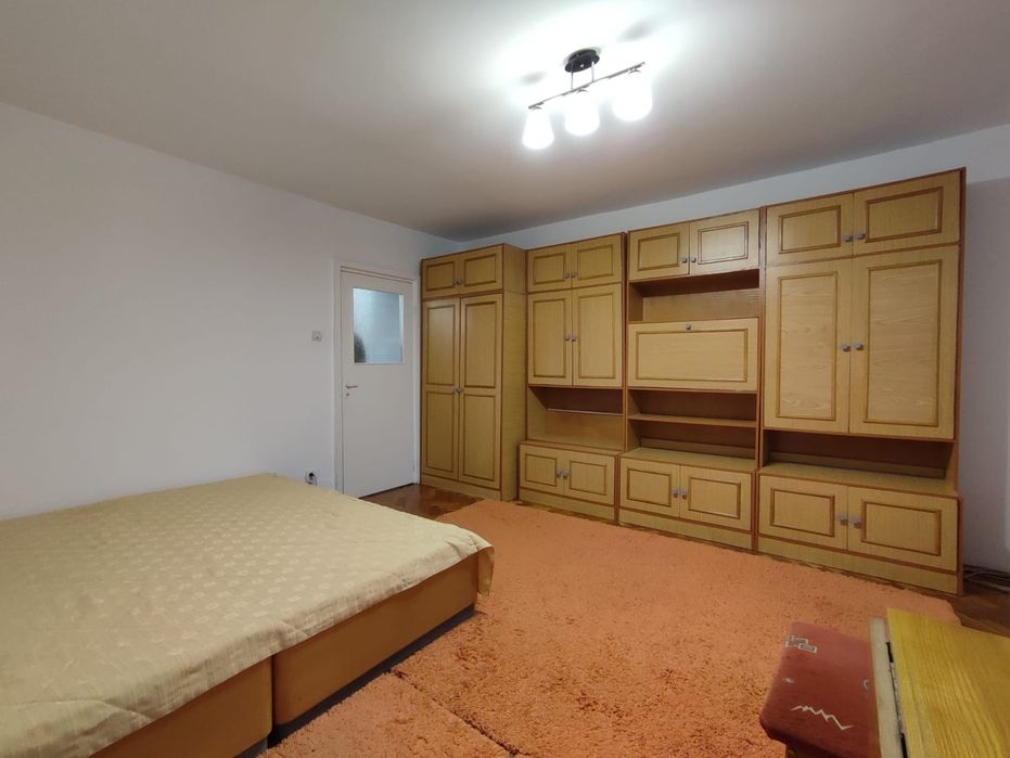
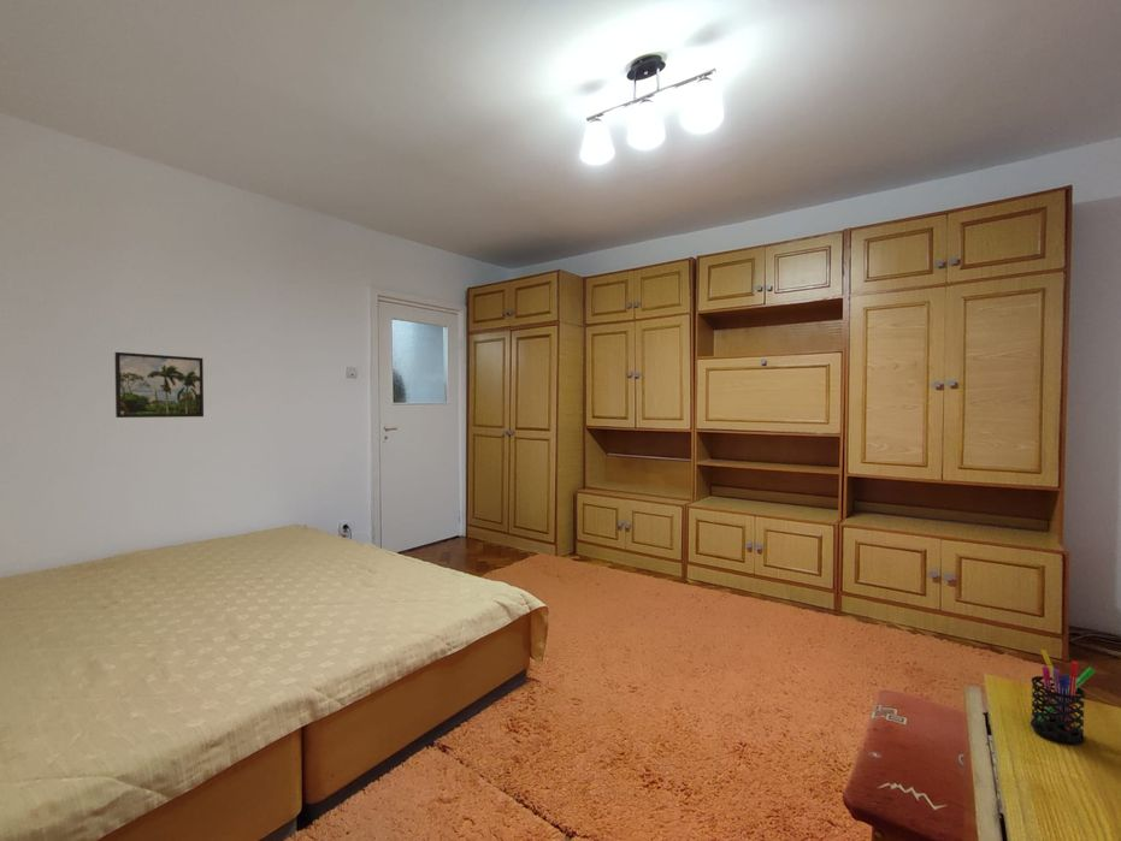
+ pen holder [1029,648,1096,745]
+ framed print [113,351,205,419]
